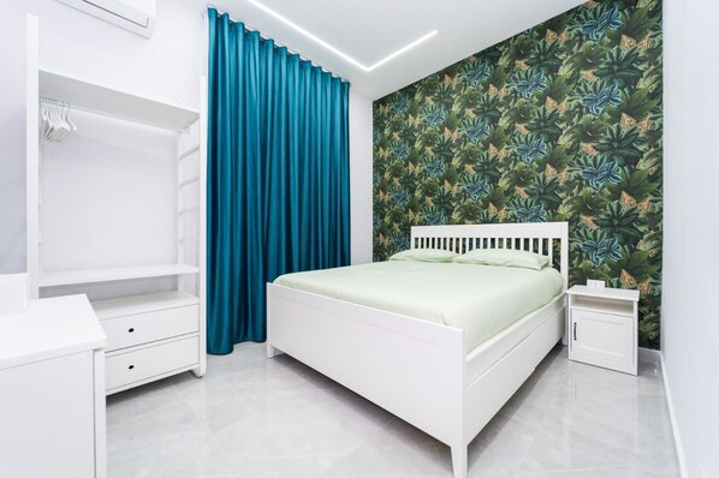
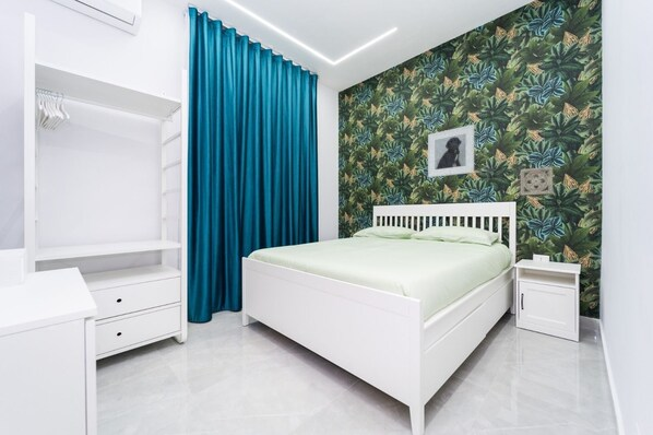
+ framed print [427,124,475,178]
+ wall ornament [520,166,554,197]
